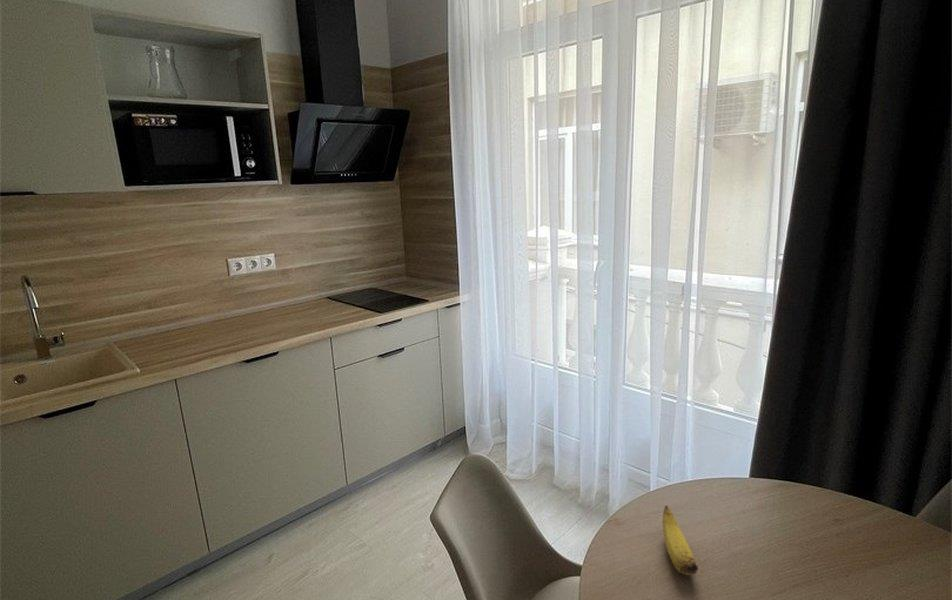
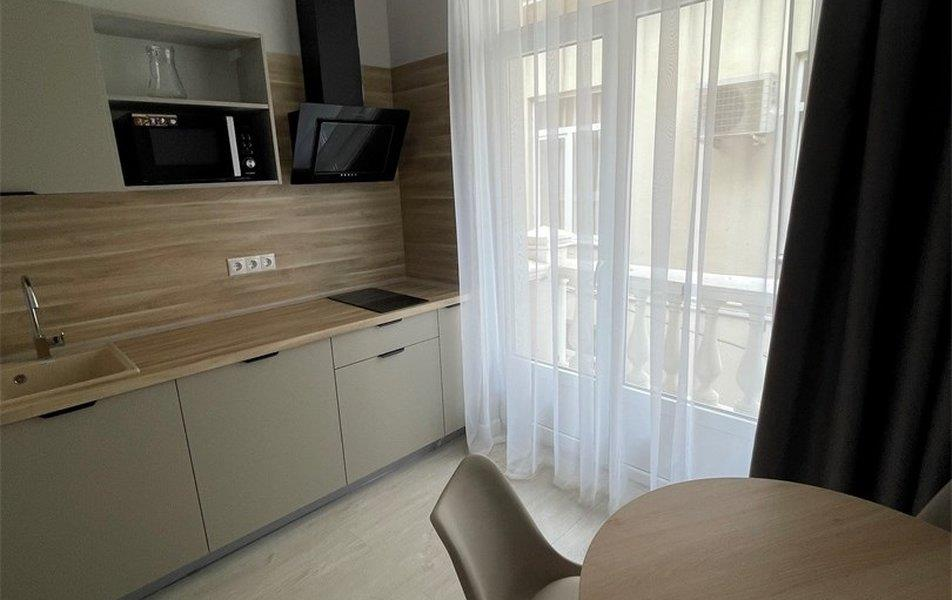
- banana [662,505,699,576]
